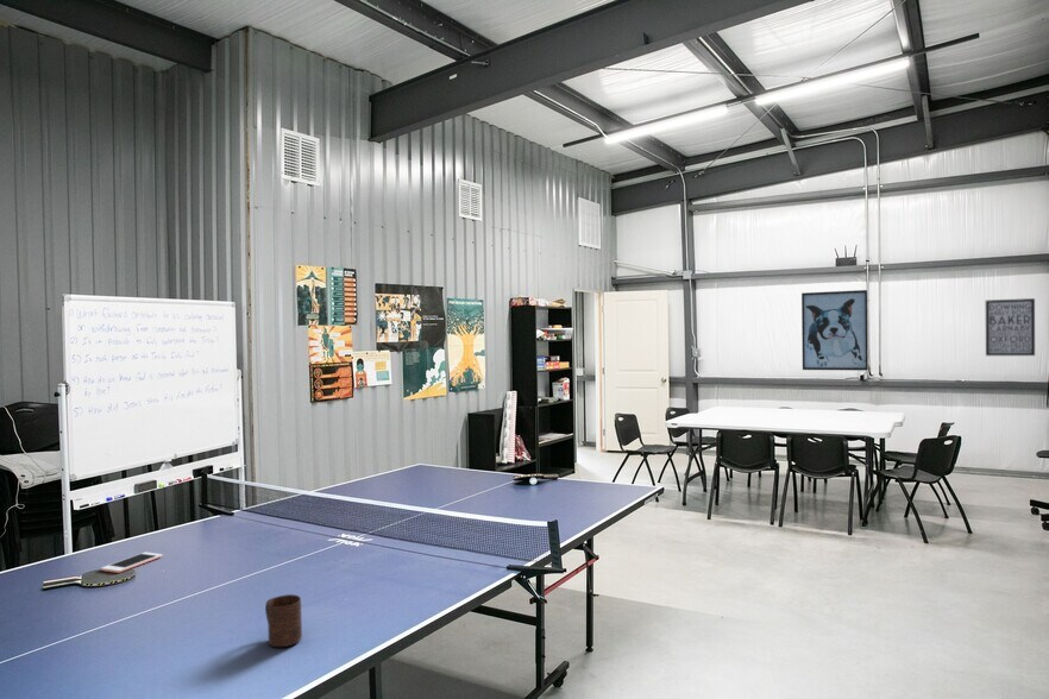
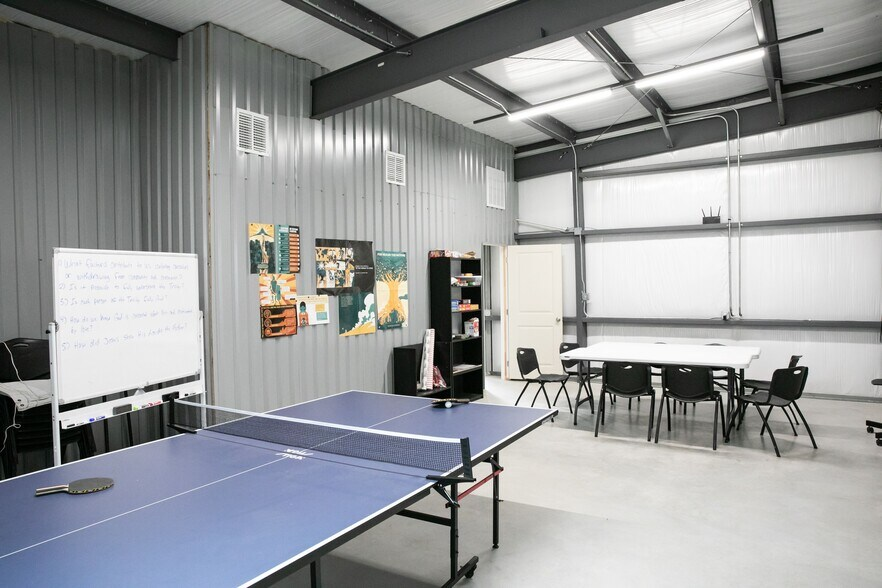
- cell phone [100,552,163,574]
- cup [264,593,303,648]
- wall art [800,289,869,372]
- wall art [985,297,1036,357]
